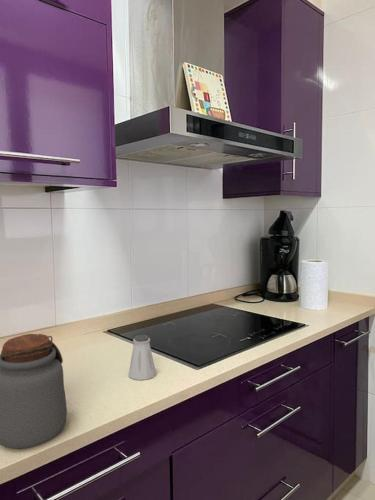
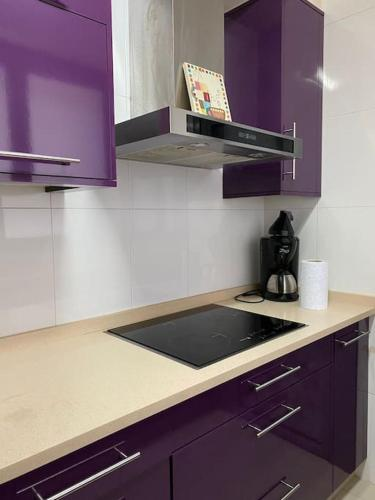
- saltshaker [128,334,157,381]
- jar [0,333,68,450]
